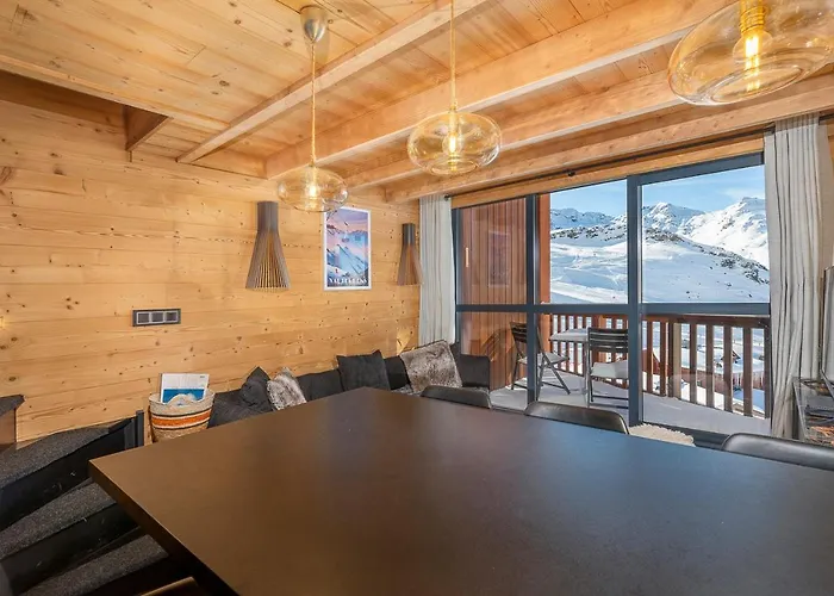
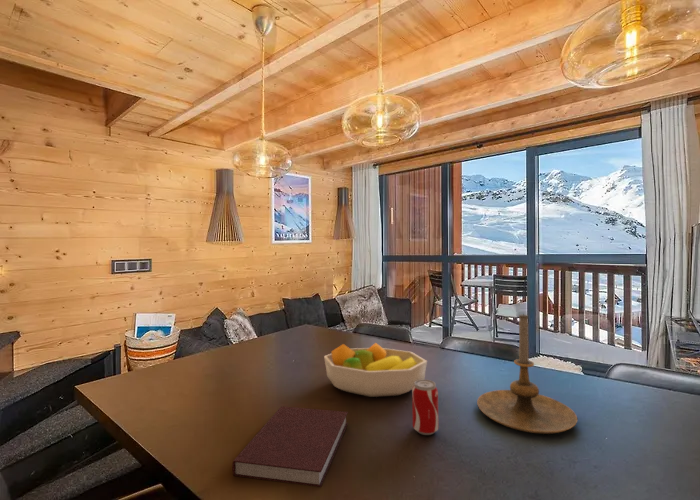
+ notebook [231,406,349,488]
+ candle holder [476,313,578,435]
+ beverage can [411,379,440,436]
+ fruit bowl [323,342,428,398]
